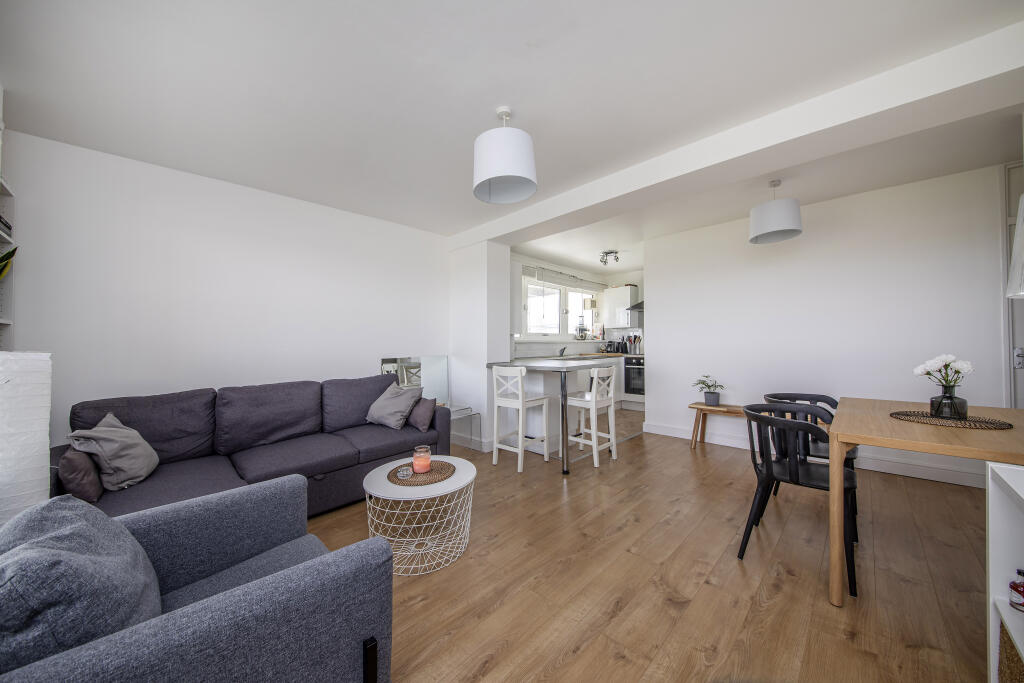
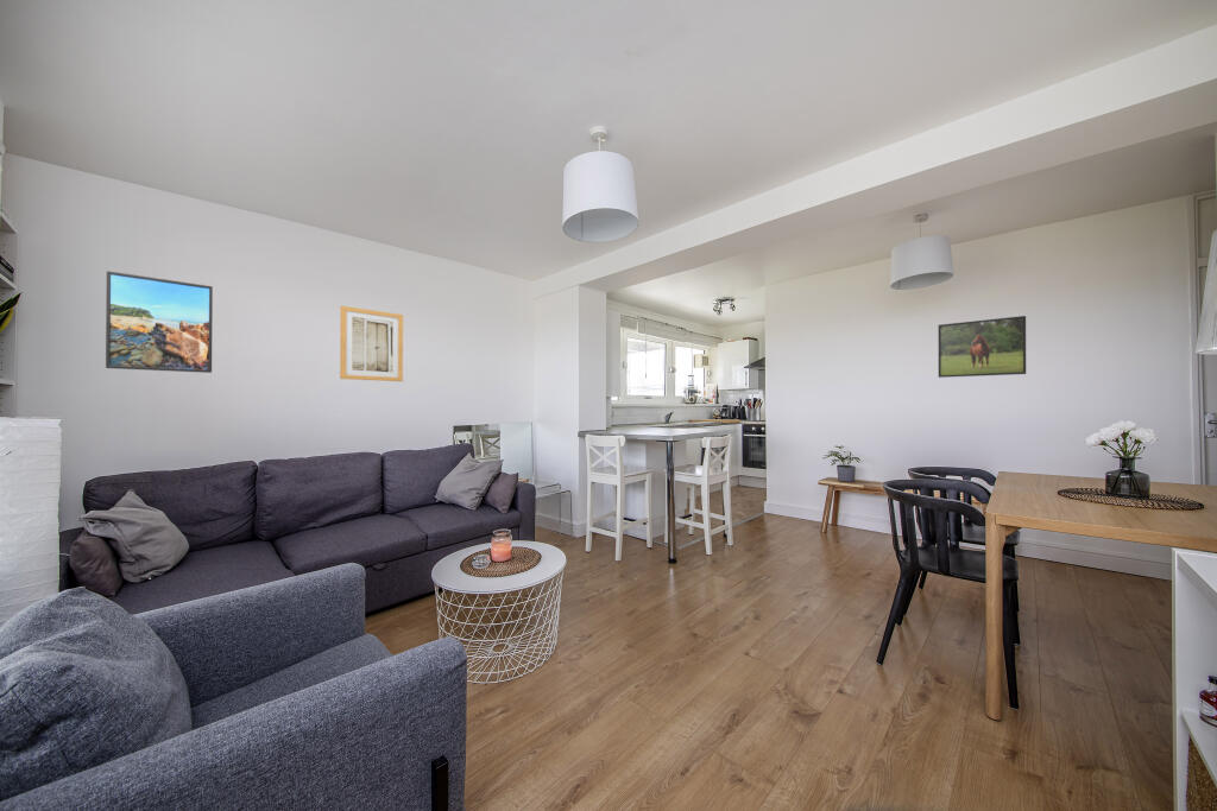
+ wall art [339,305,404,382]
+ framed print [105,270,214,374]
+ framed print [938,315,1027,379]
